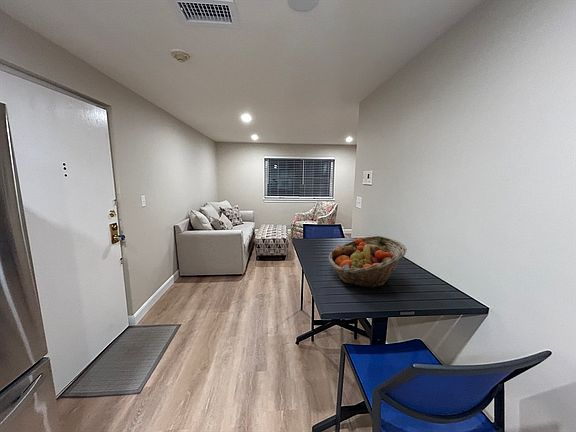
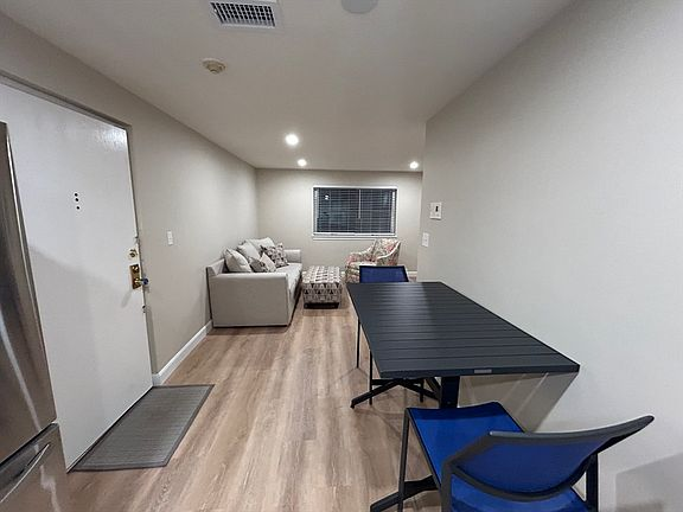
- fruit basket [328,235,408,289]
